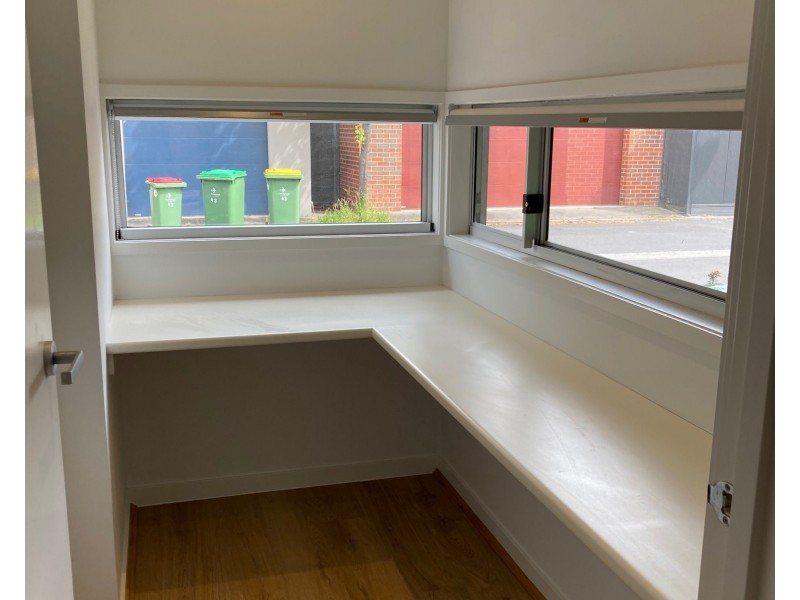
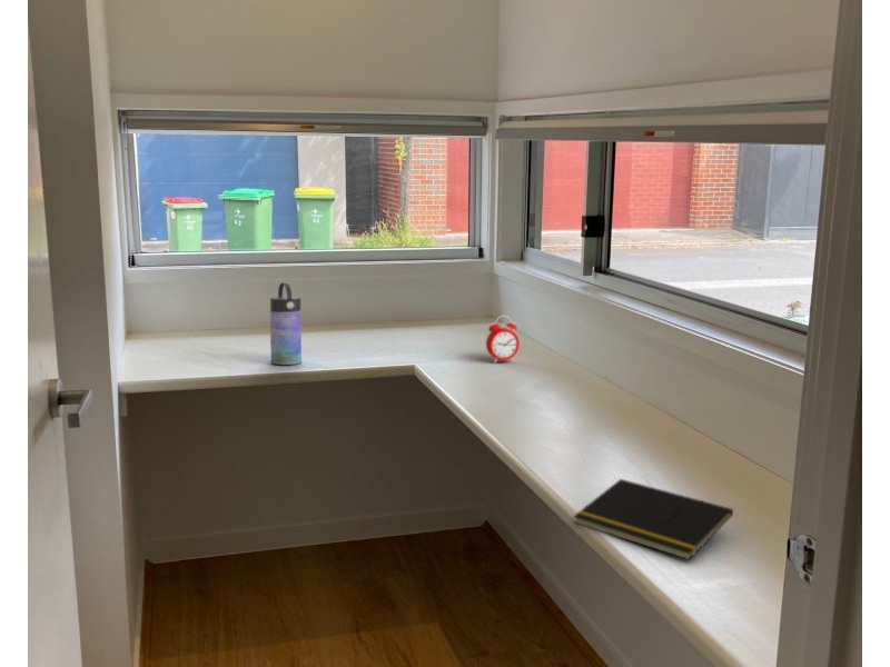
+ alarm clock [485,315,521,364]
+ water bottle [269,281,303,366]
+ notepad [572,478,734,561]
